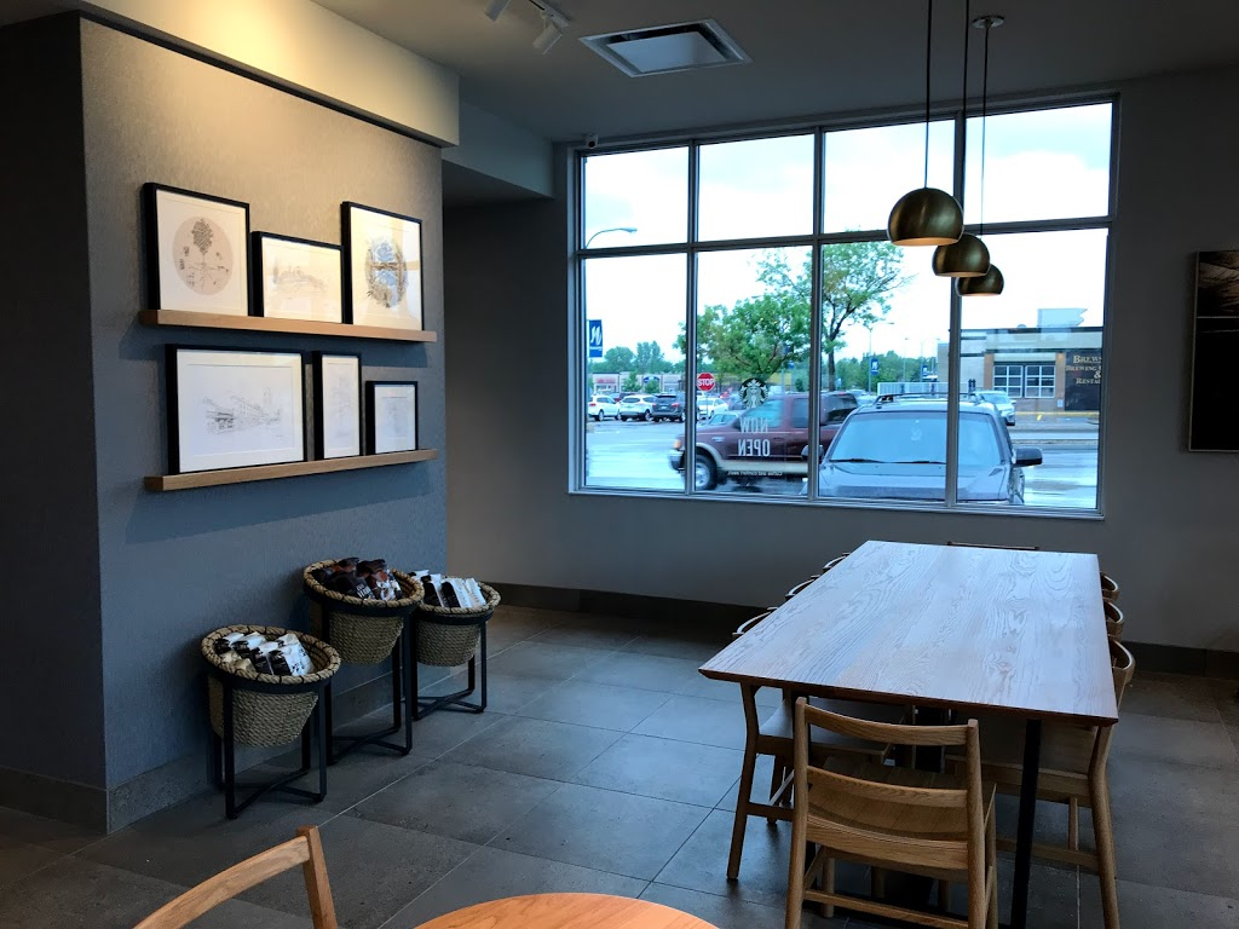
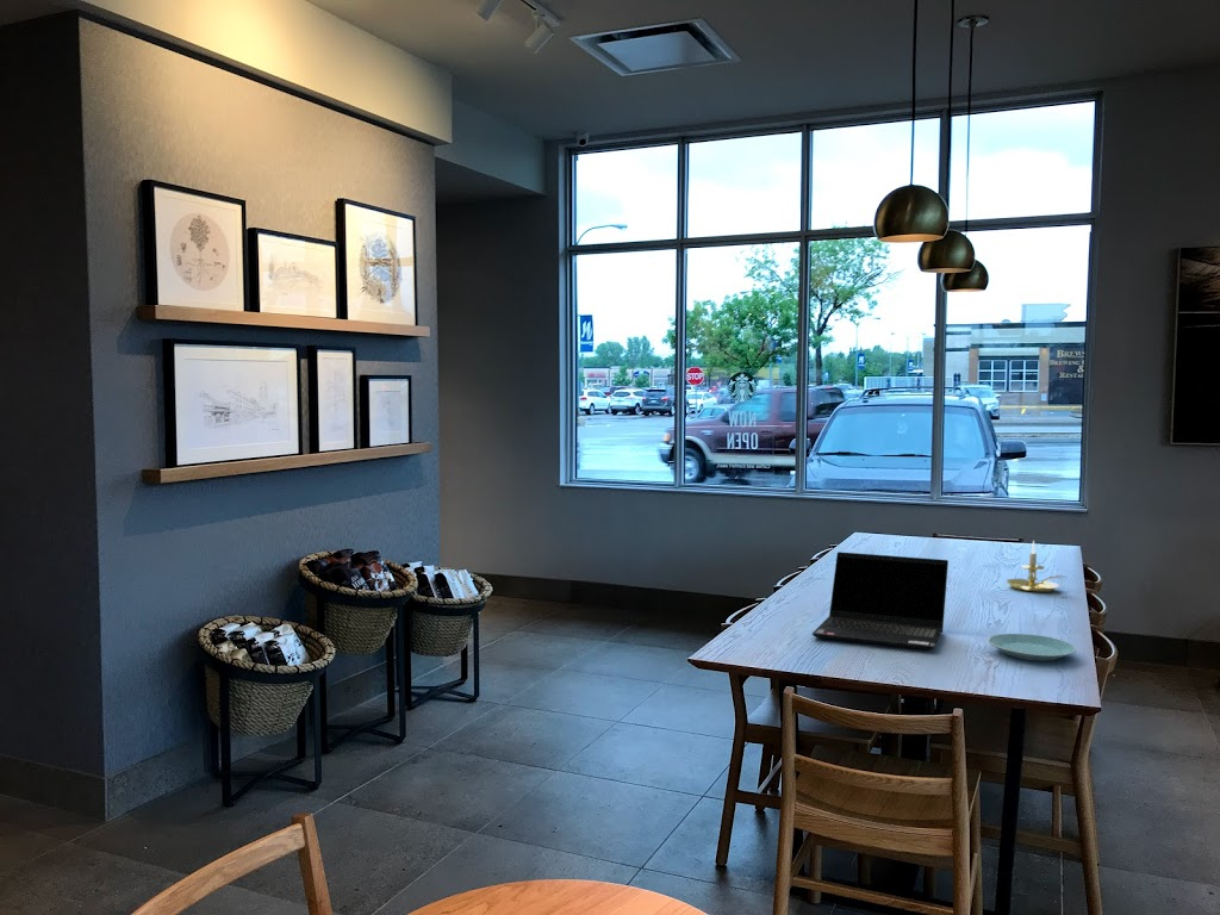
+ candle holder [1006,540,1068,593]
+ laptop computer [811,550,950,651]
+ plate [986,633,1077,662]
